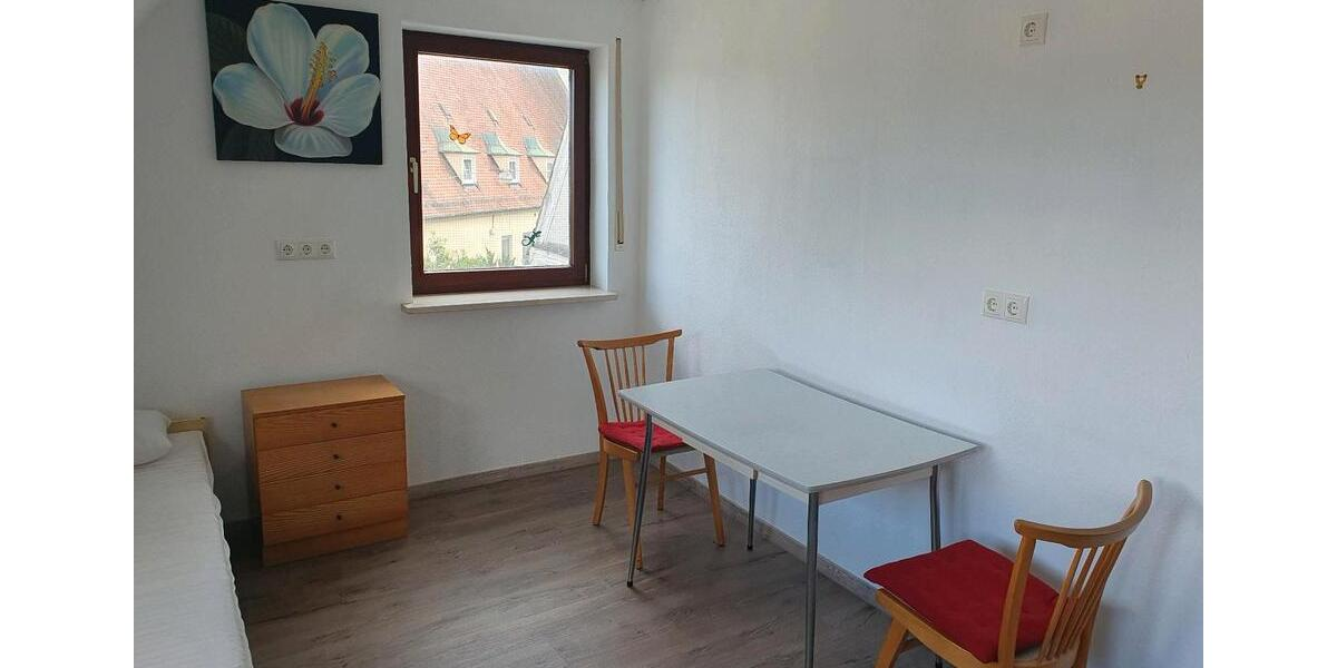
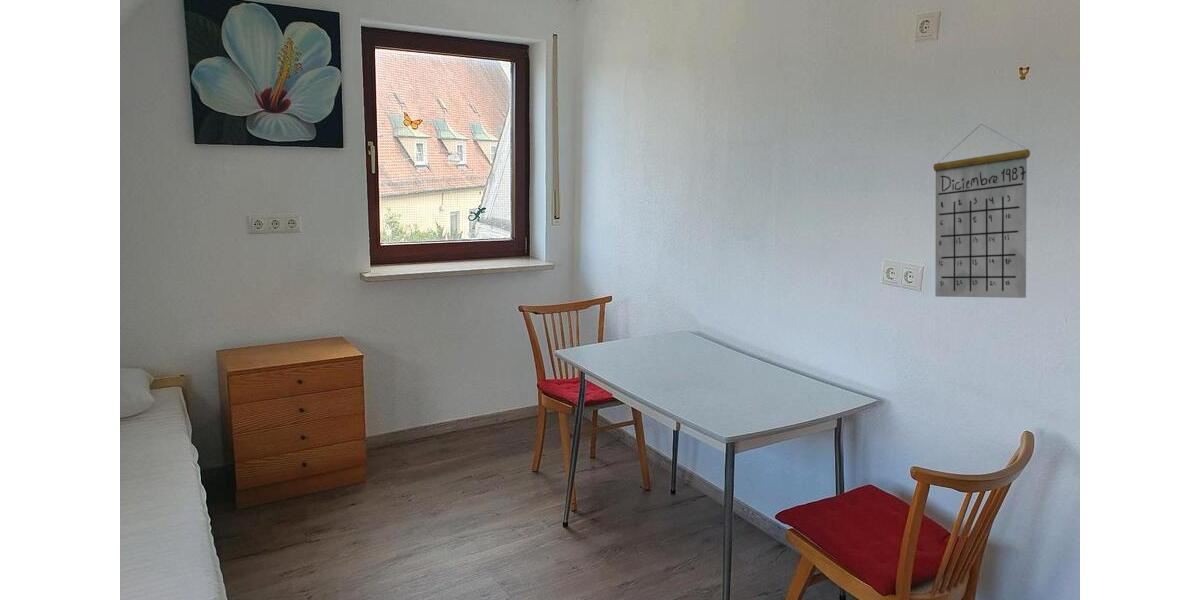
+ calendar [932,123,1031,299]
